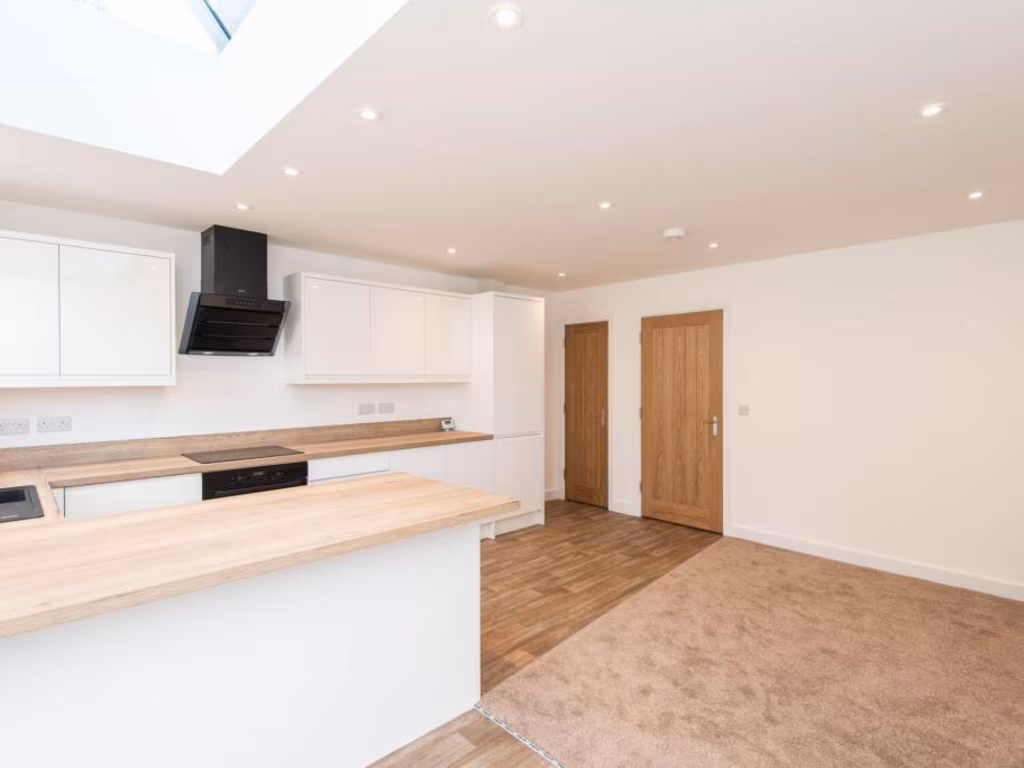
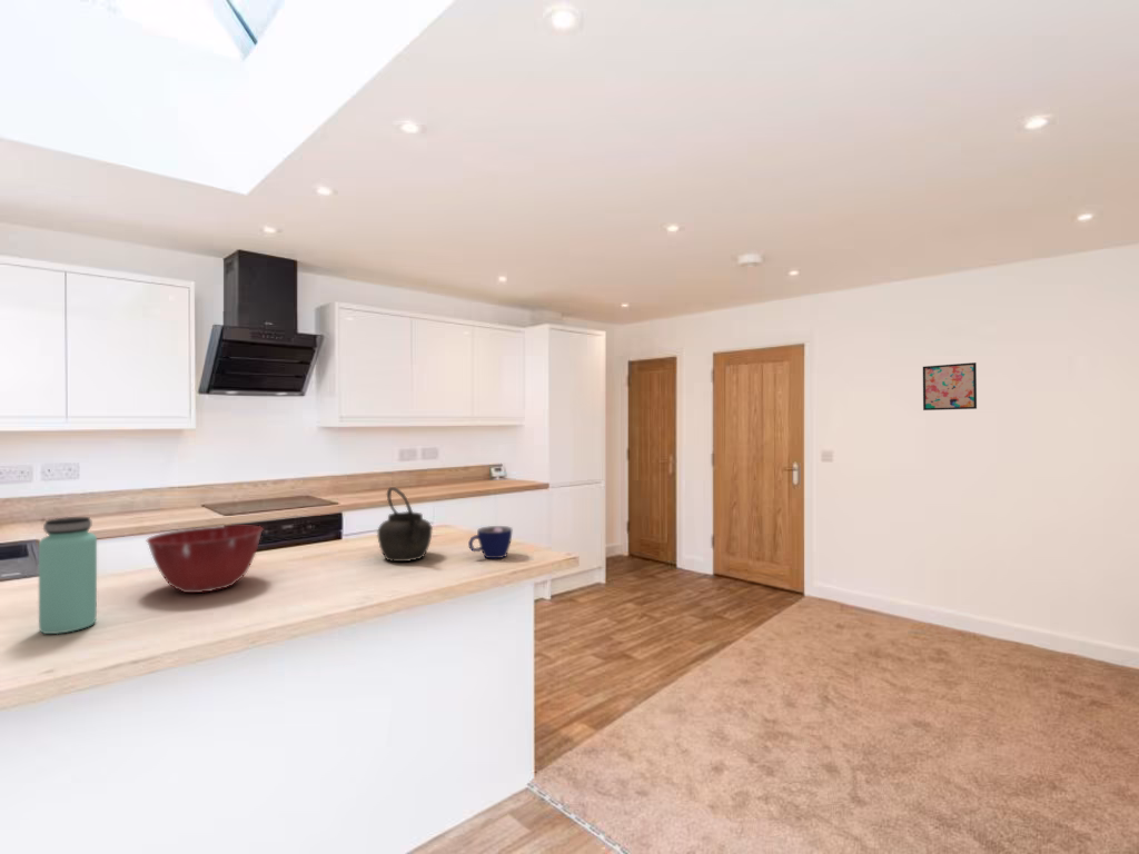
+ mixing bowl [146,525,265,594]
+ bottle [38,516,98,635]
+ kettle [376,486,434,563]
+ wall art [922,361,978,411]
+ cup [467,525,513,559]
